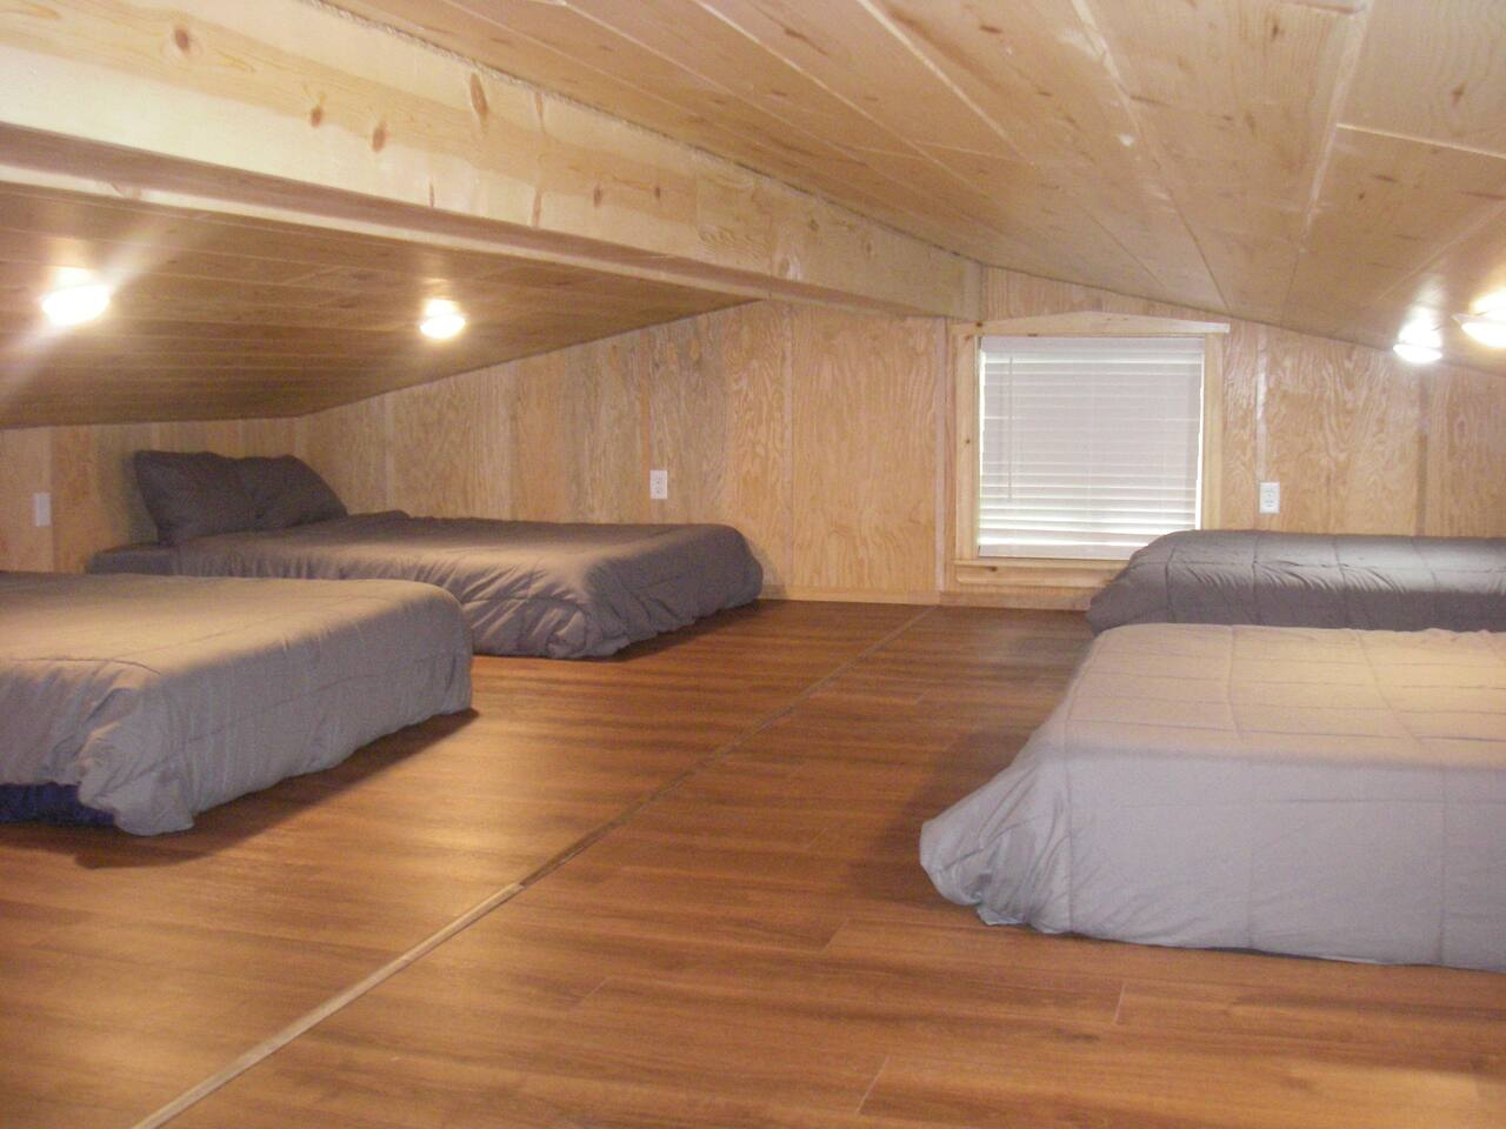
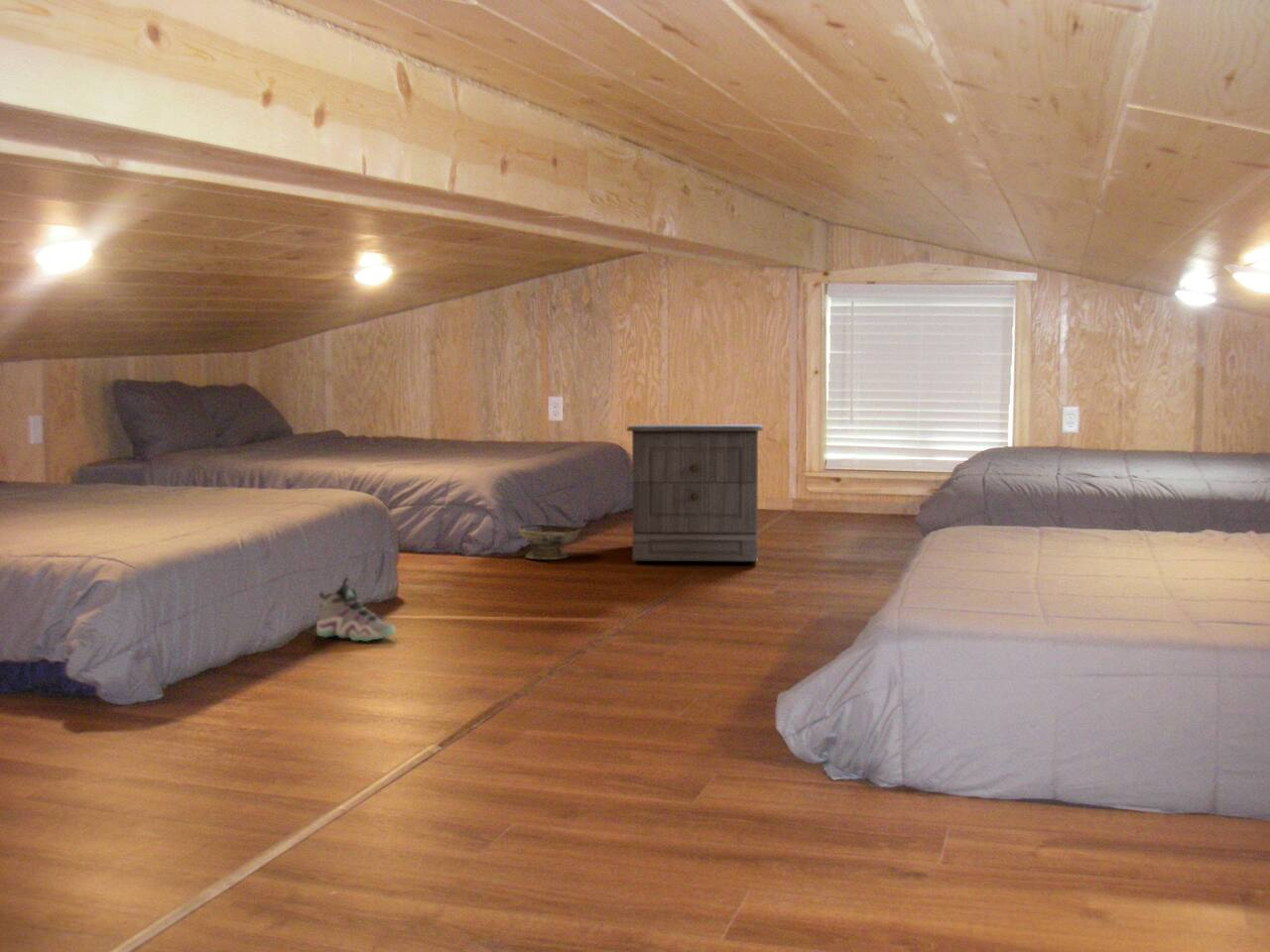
+ decorative bowl [517,524,581,560]
+ nightstand [626,423,764,562]
+ sneaker [316,575,396,643]
